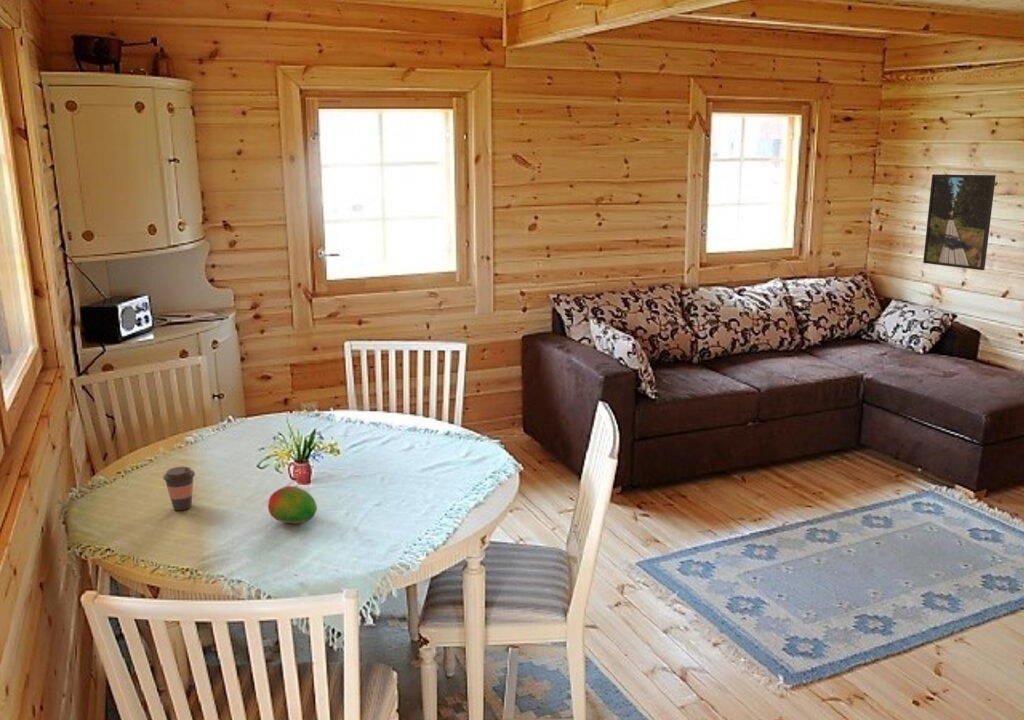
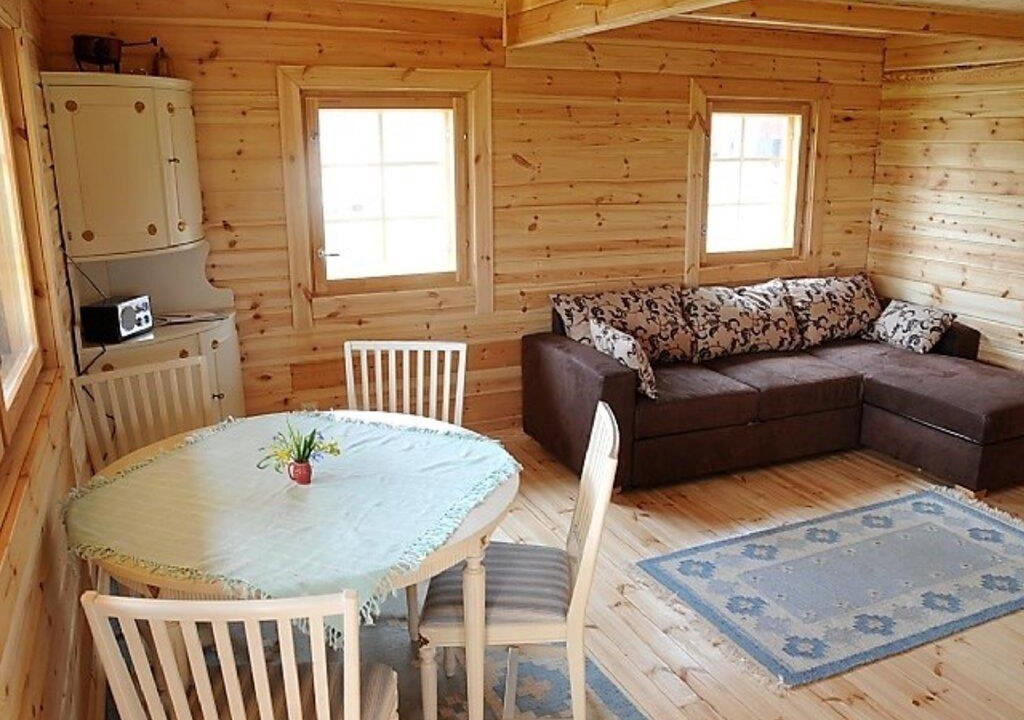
- fruit [267,485,318,524]
- coffee cup [162,466,196,511]
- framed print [922,173,997,271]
